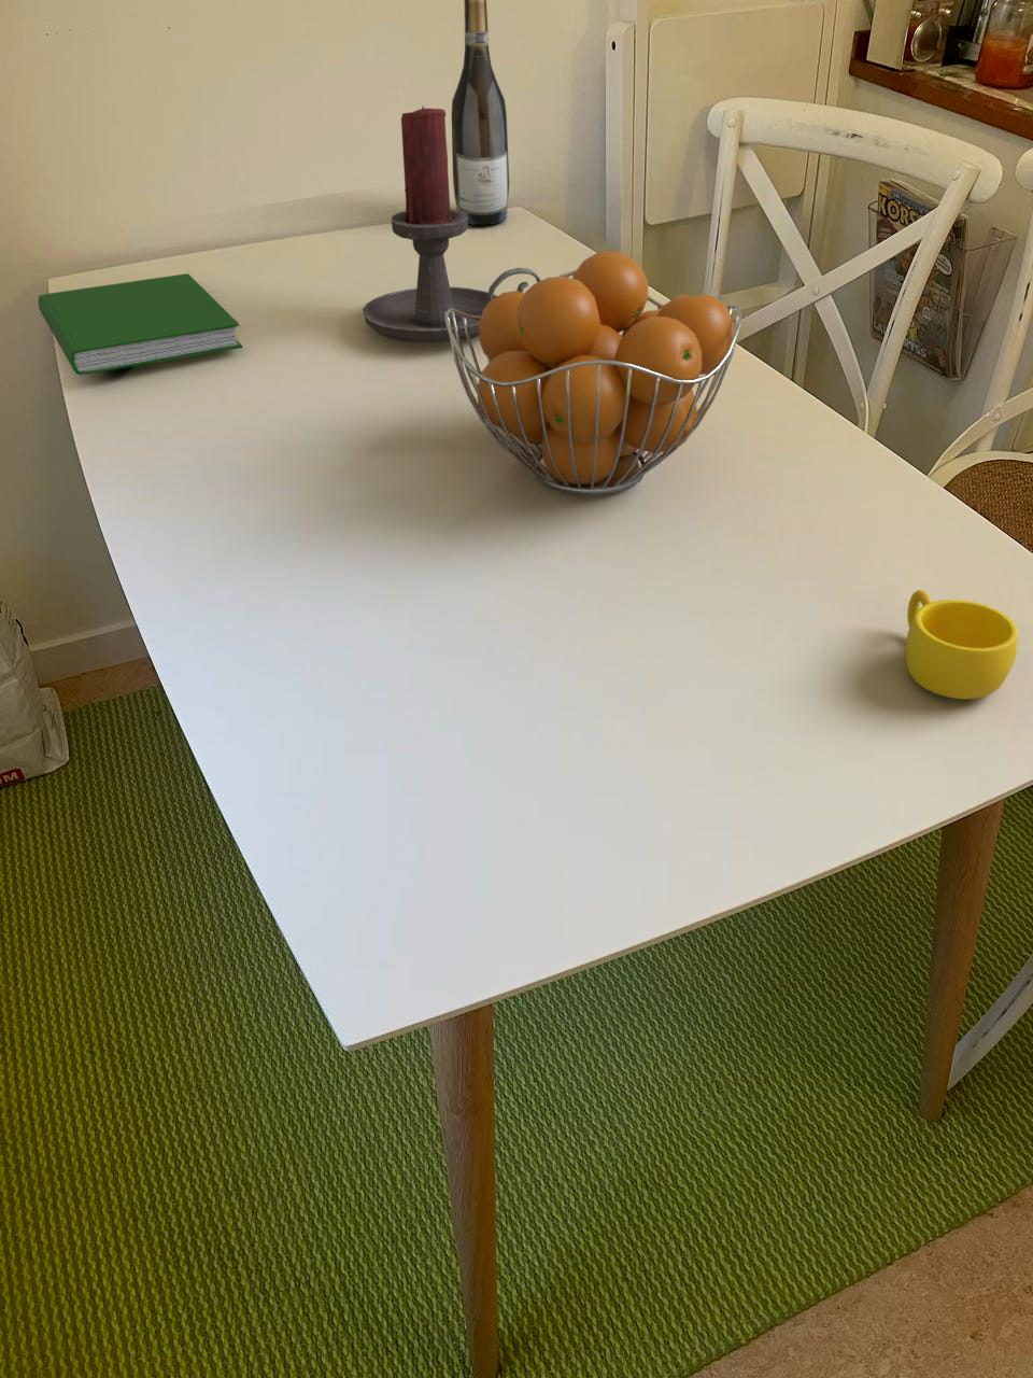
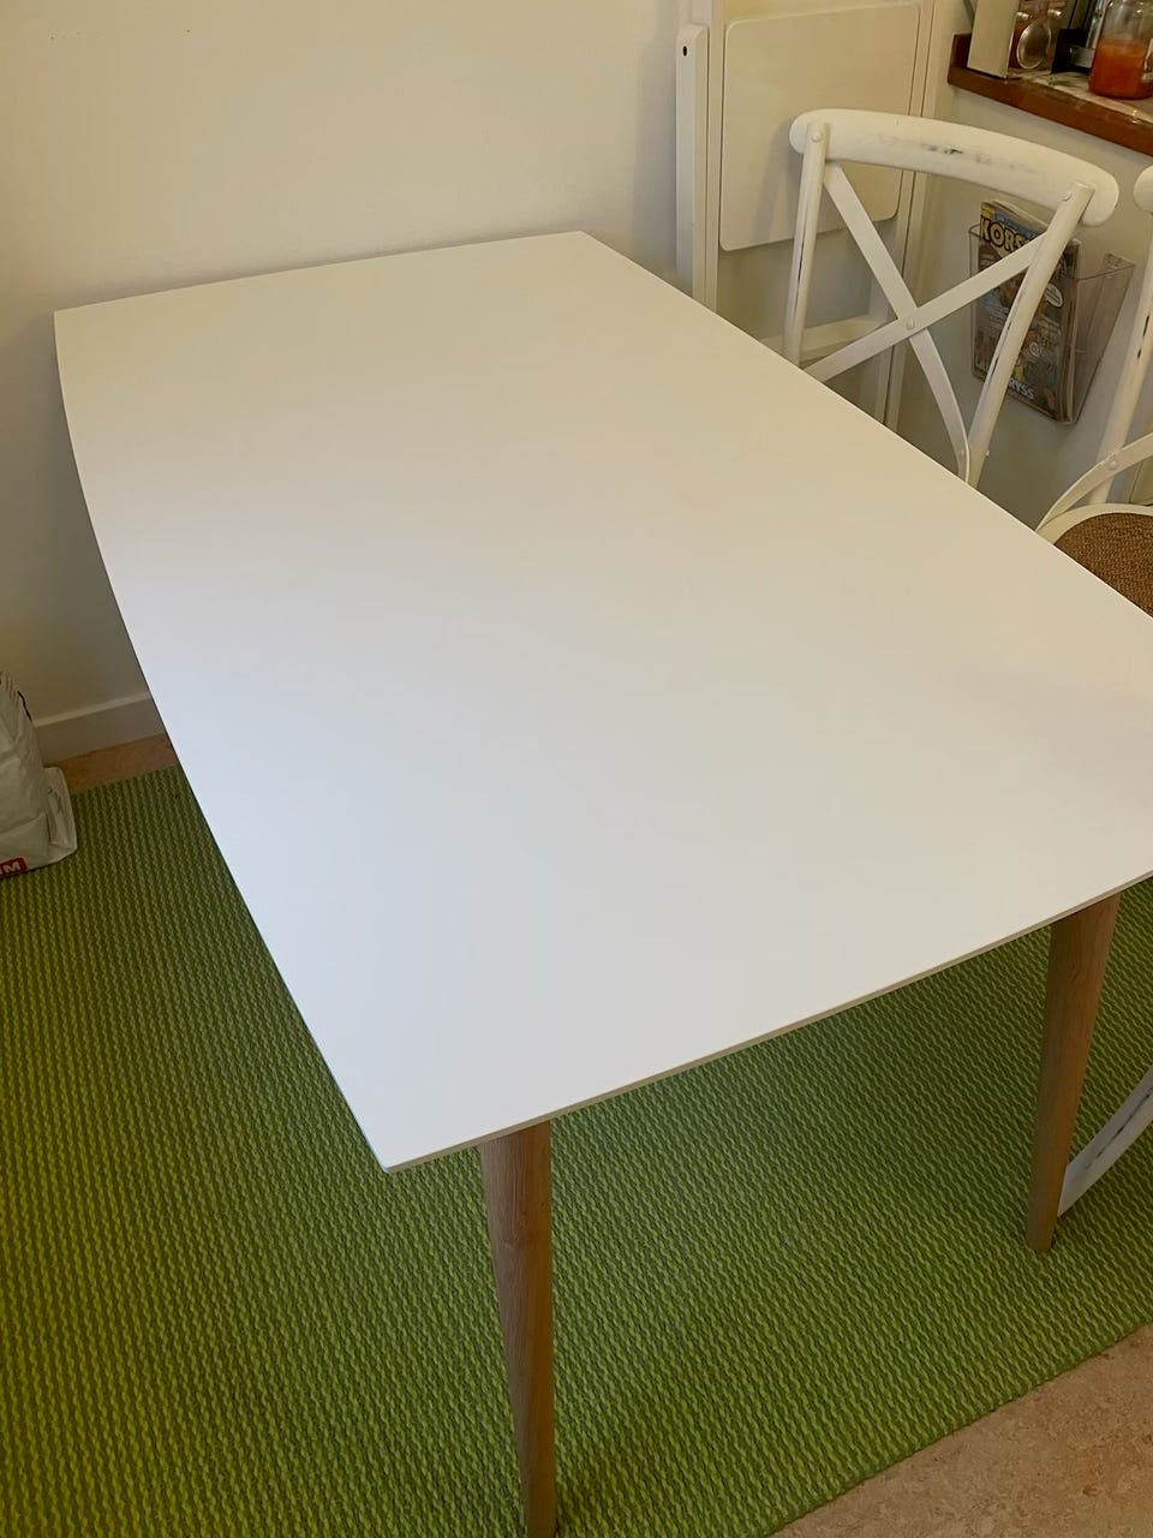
- wine bottle [451,0,510,225]
- fruit basket [446,250,743,496]
- hardcover book [37,272,244,375]
- candle holder [361,104,543,344]
- cup [905,589,1019,700]
